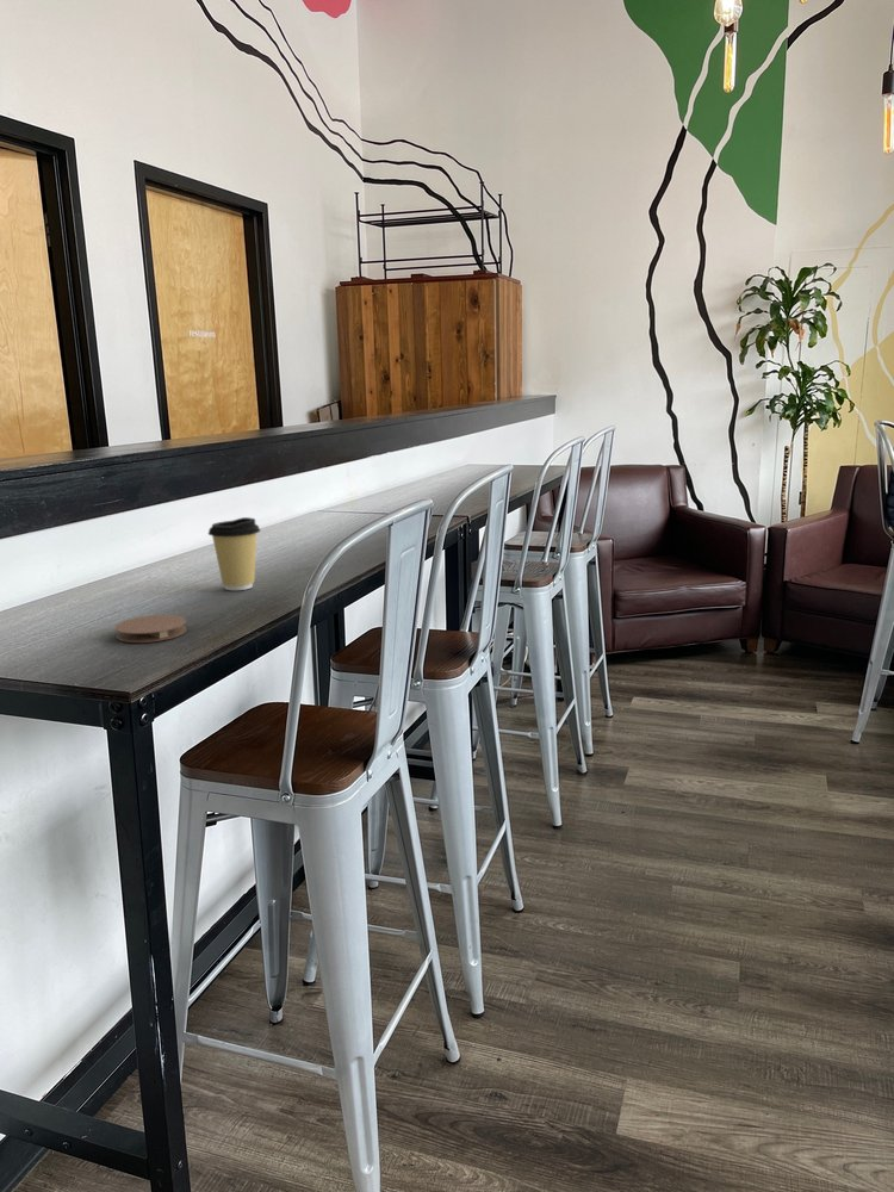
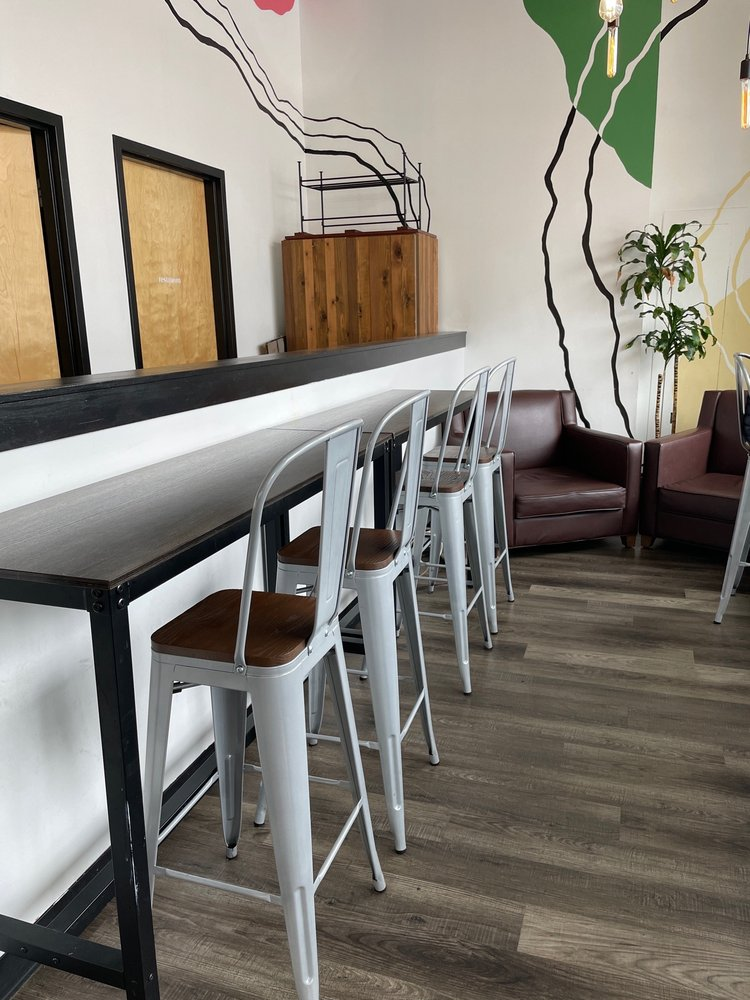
- coaster [113,614,188,644]
- coffee cup [207,516,261,591]
